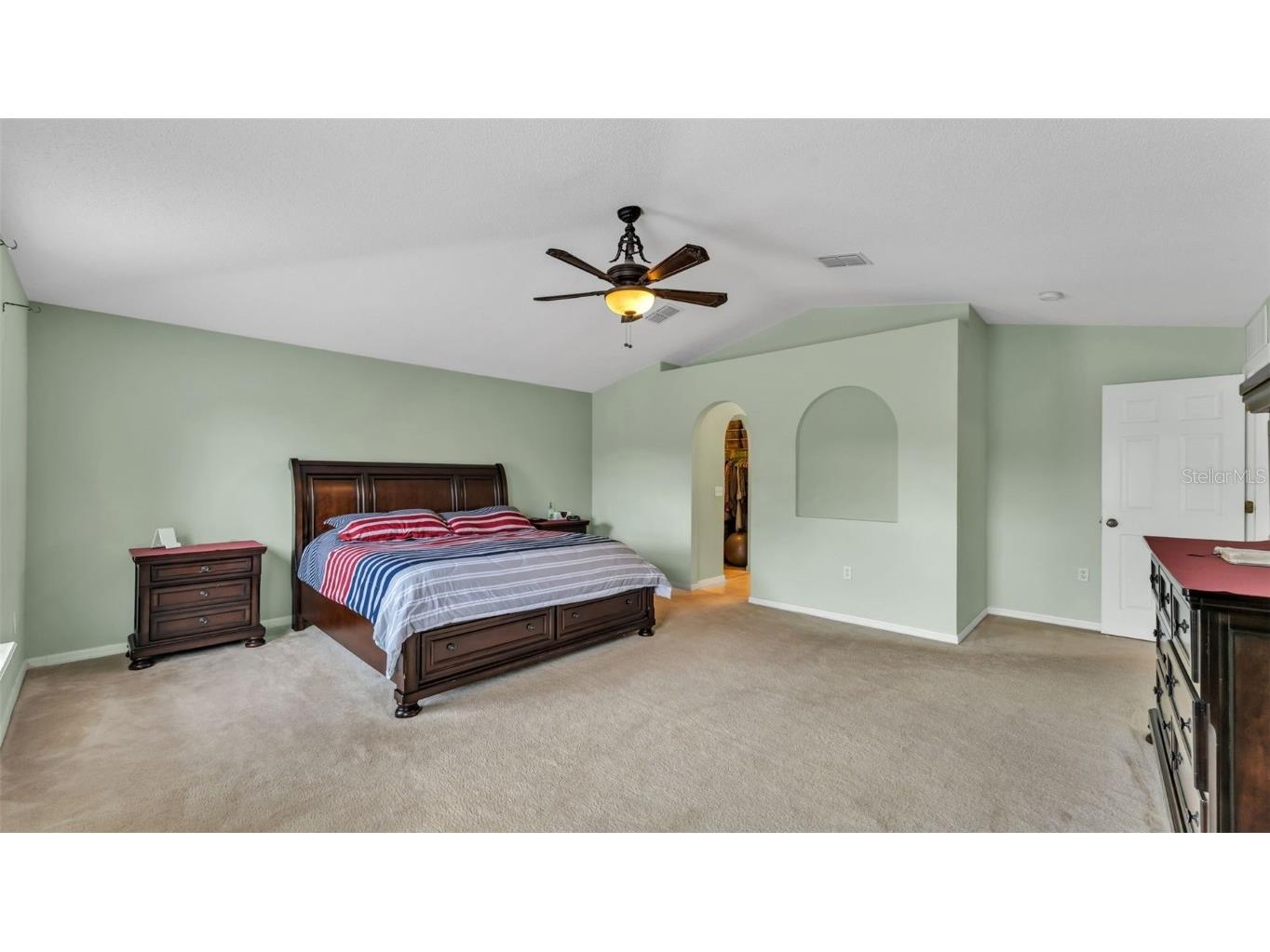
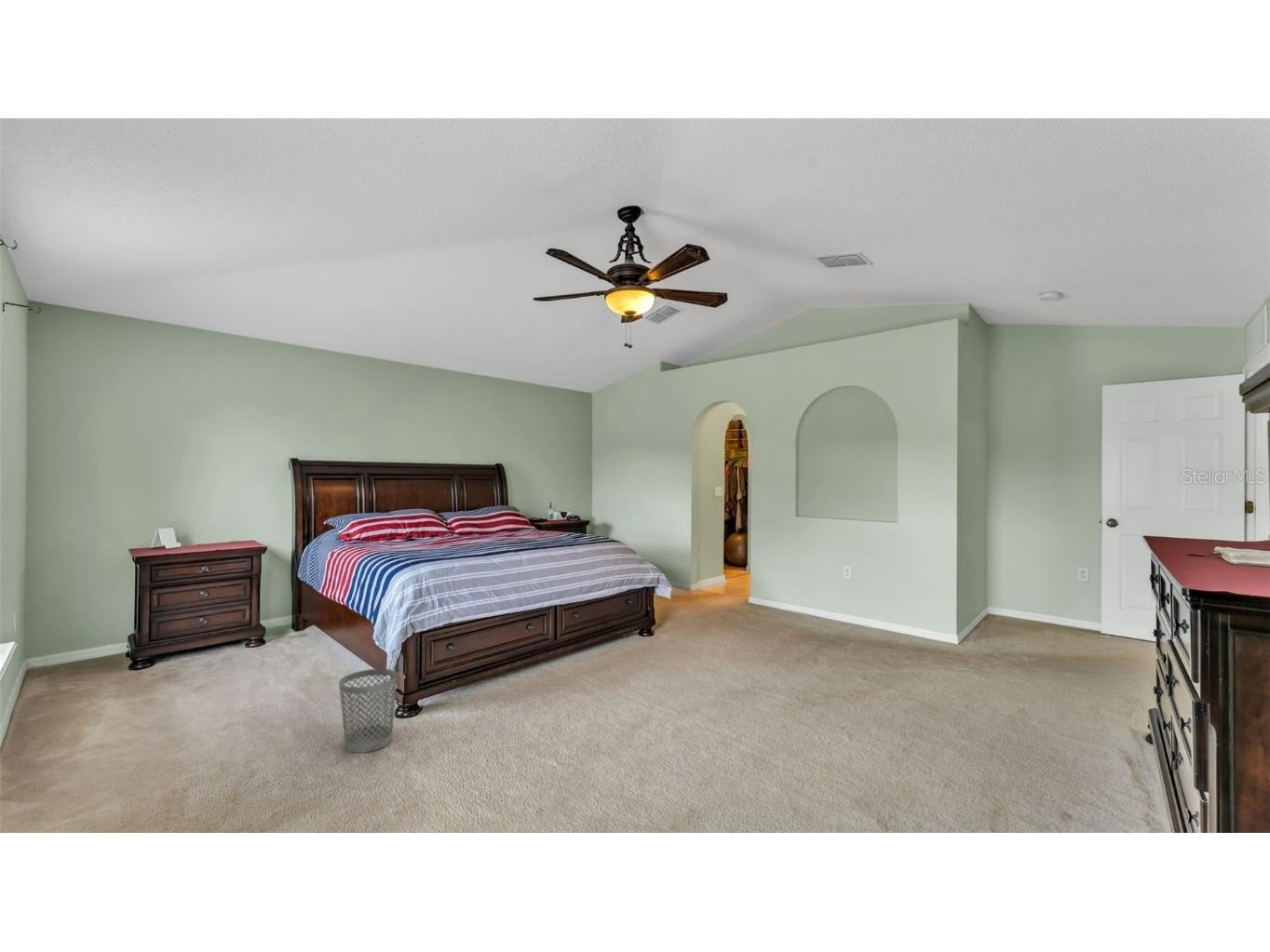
+ wastebasket [338,668,398,754]
